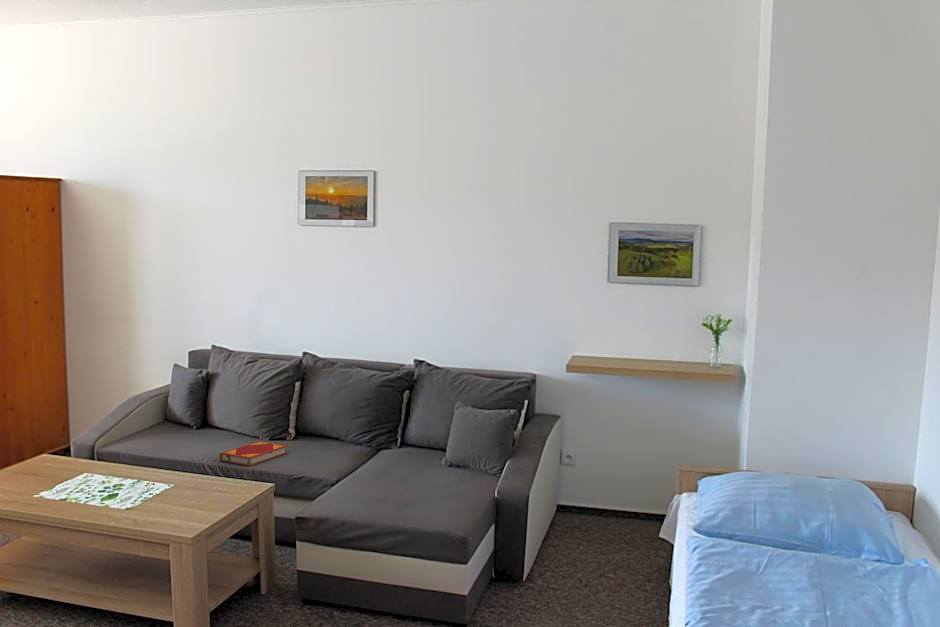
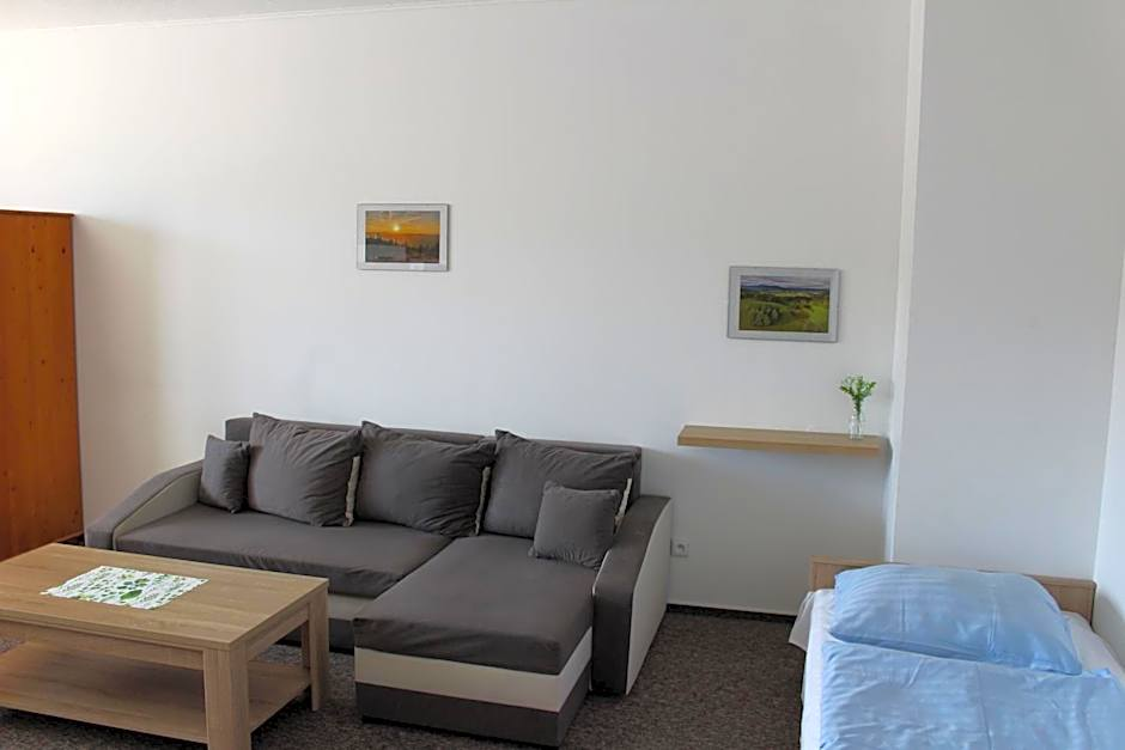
- hardback book [219,440,289,467]
